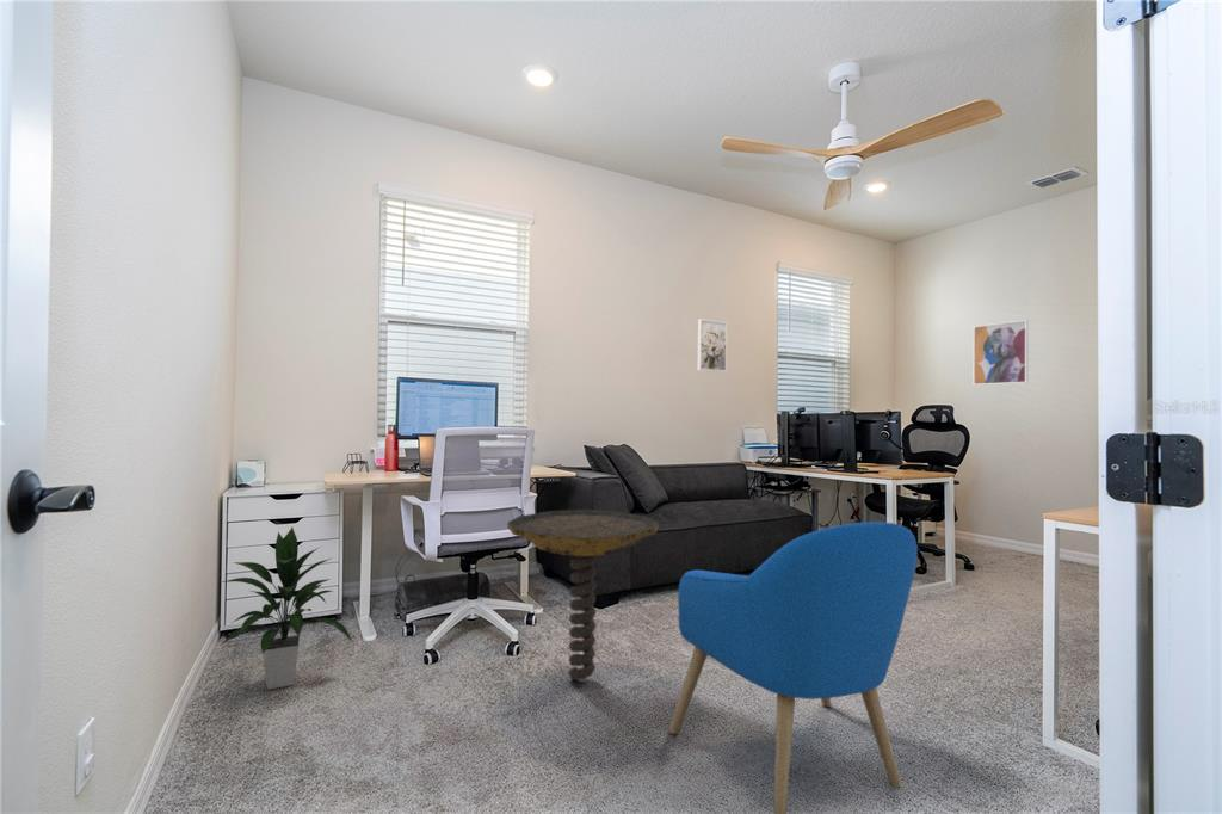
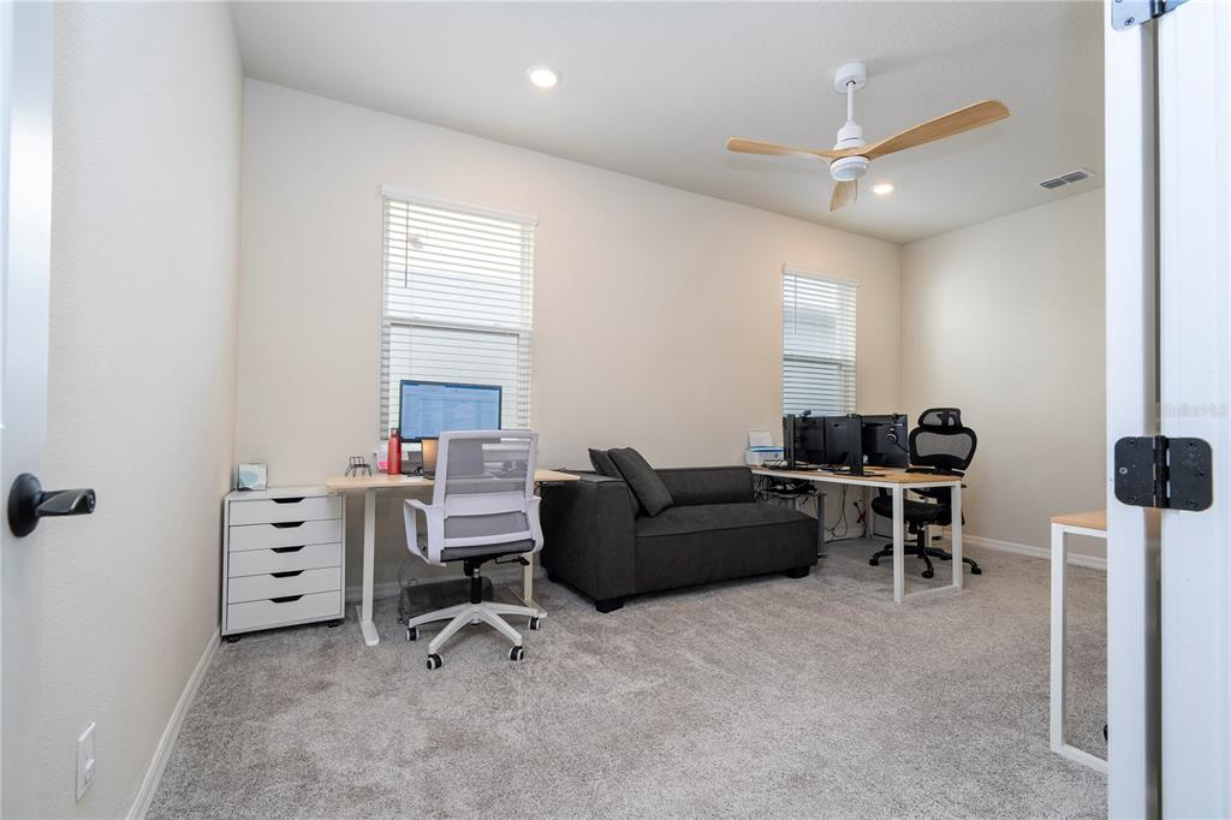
- wall art [973,319,1029,386]
- wall art [697,317,729,374]
- indoor plant [218,526,354,691]
- side table [506,508,660,682]
- armchair [668,520,919,814]
